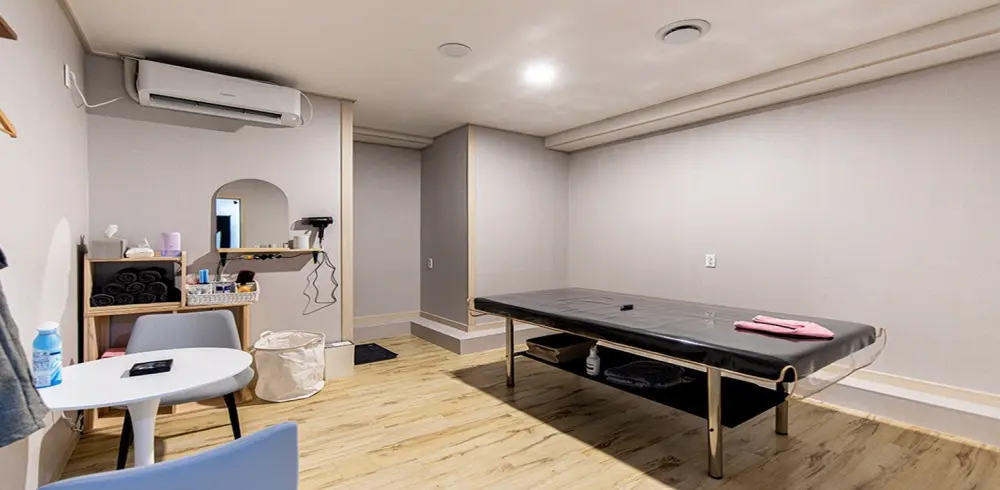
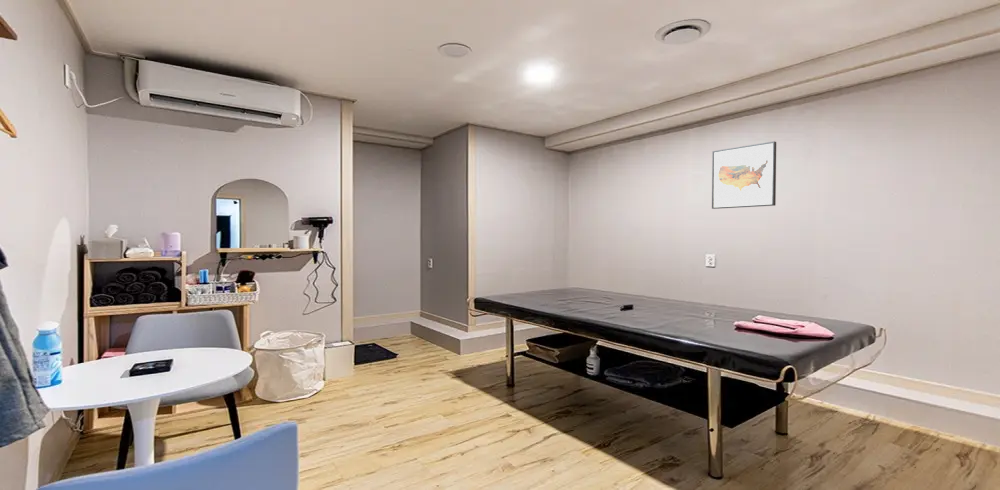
+ wall art [711,140,777,210]
